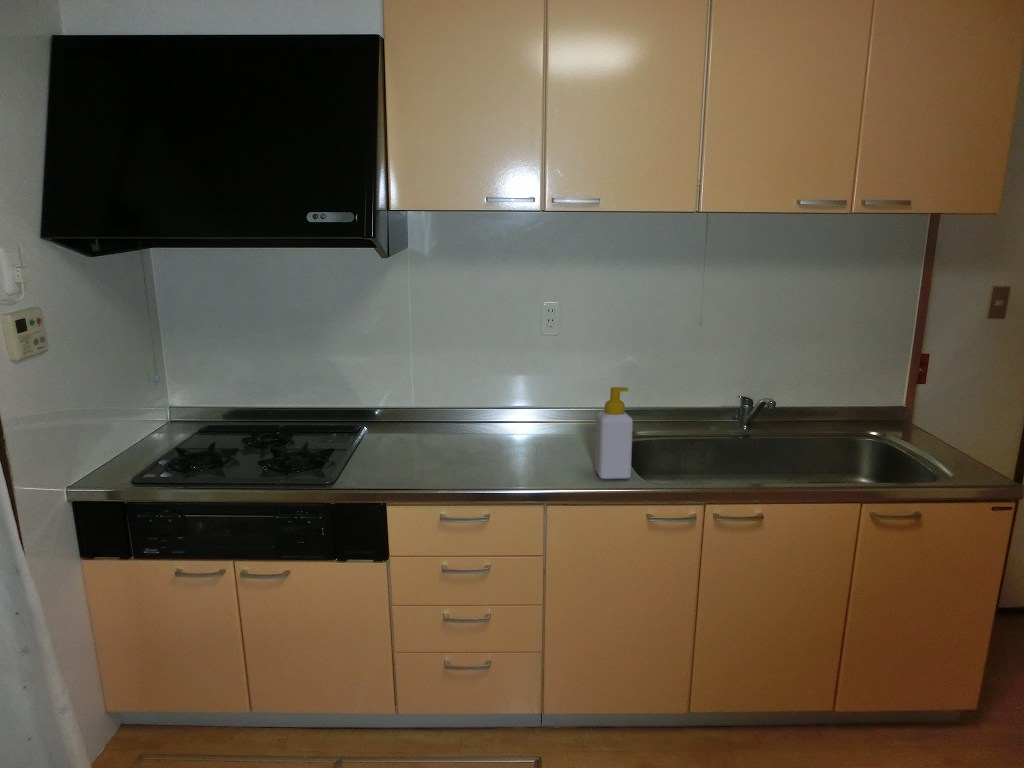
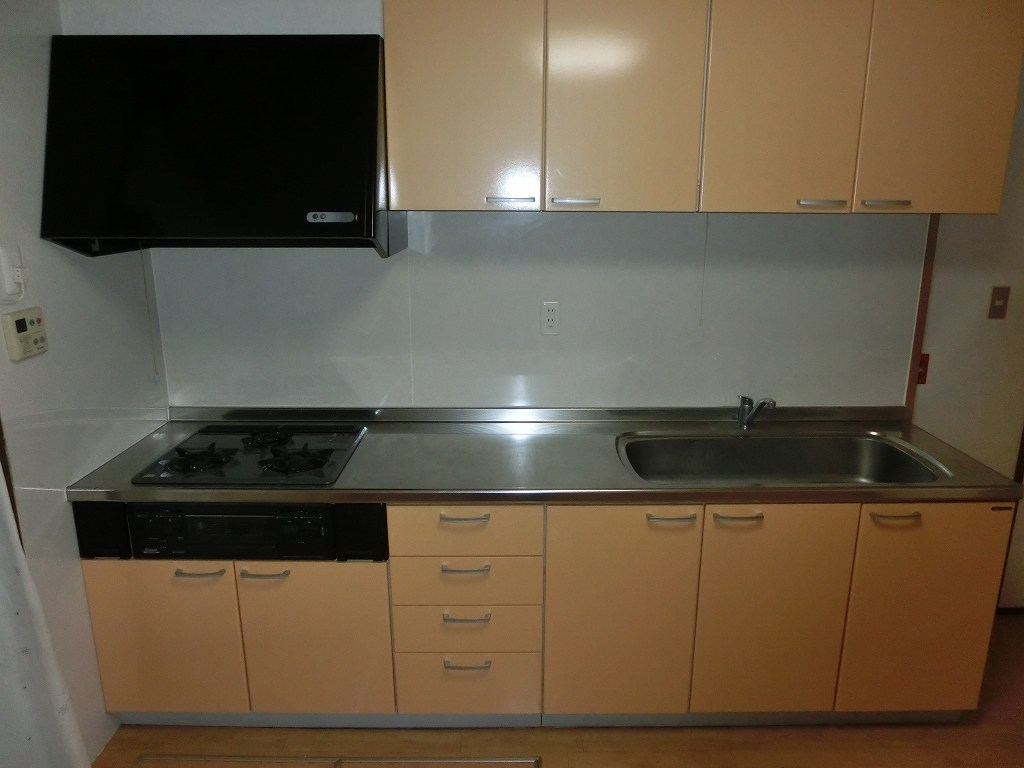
- soap bottle [594,386,634,480]
